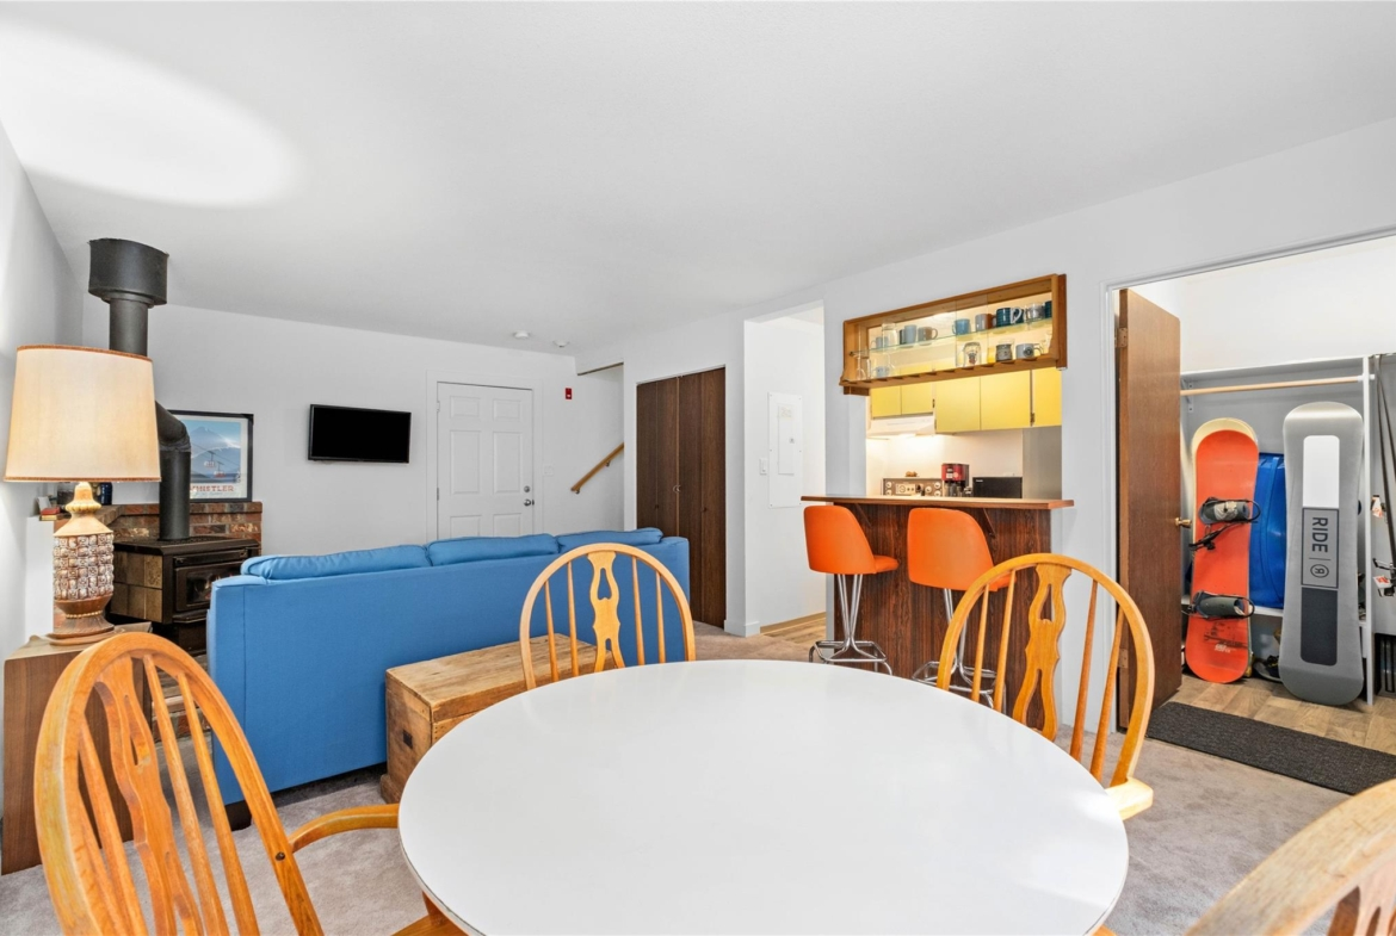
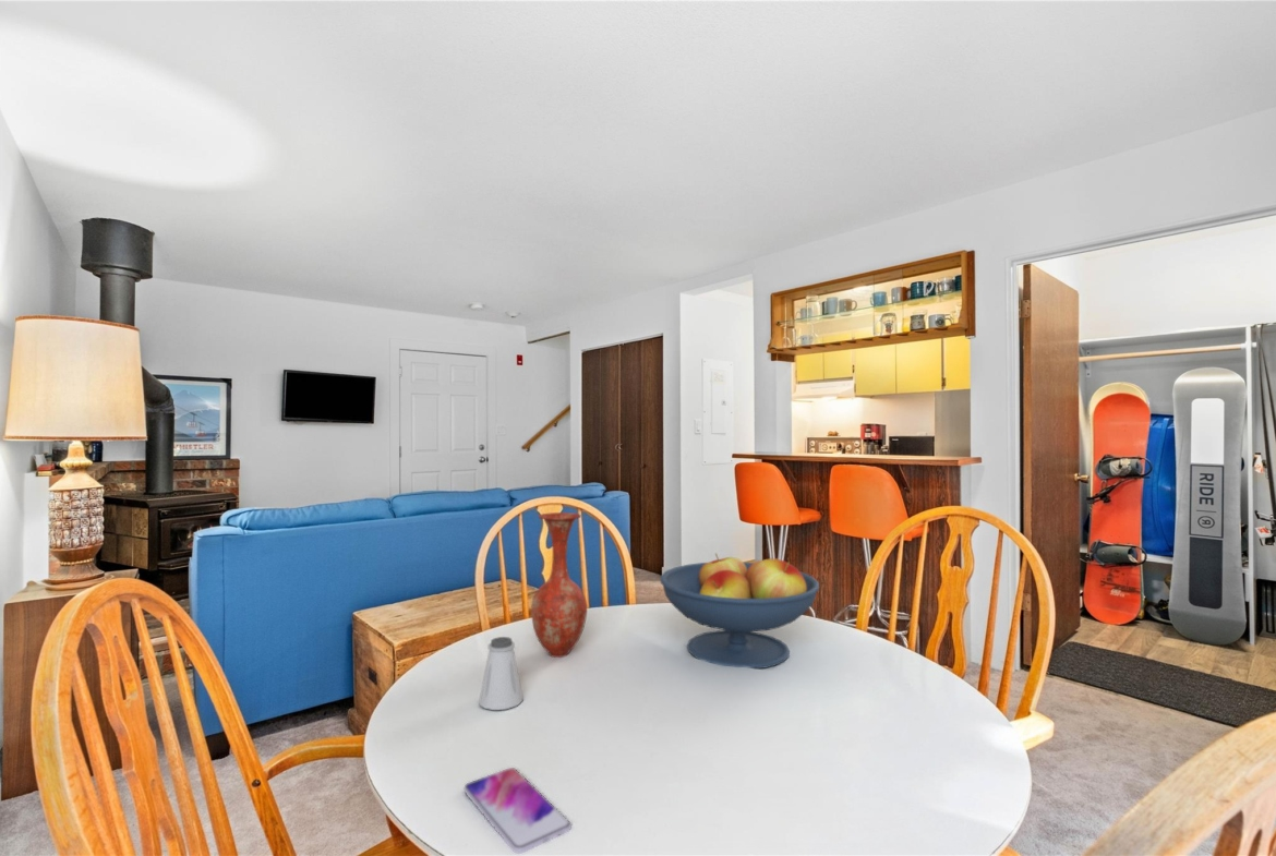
+ saltshaker [478,636,523,711]
+ fruit bowl [660,552,820,670]
+ vase [530,511,588,659]
+ smartphone [462,767,573,855]
